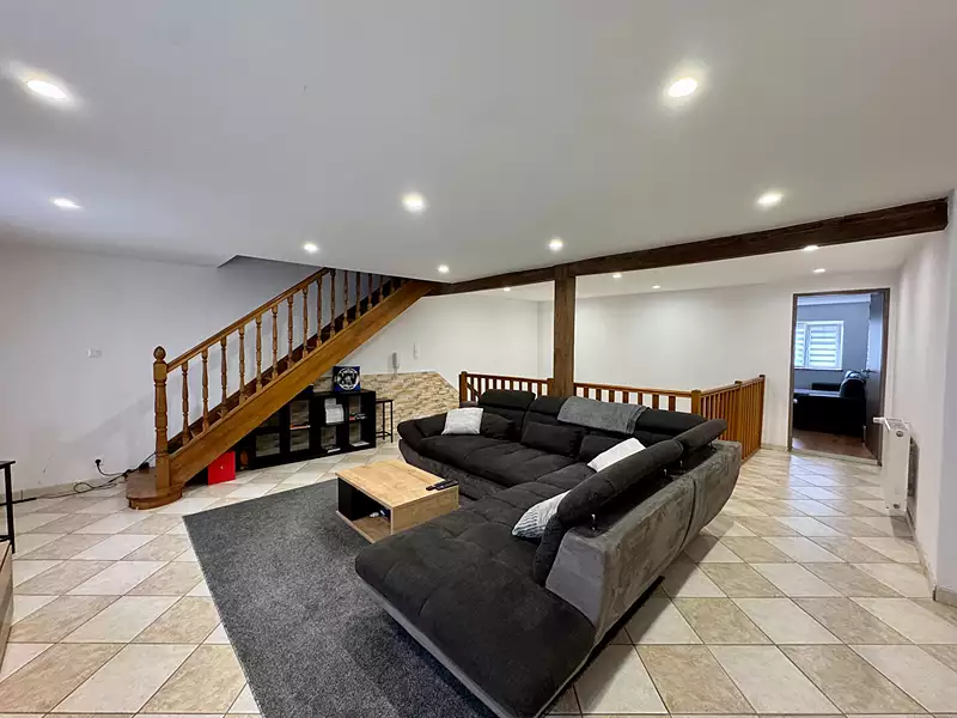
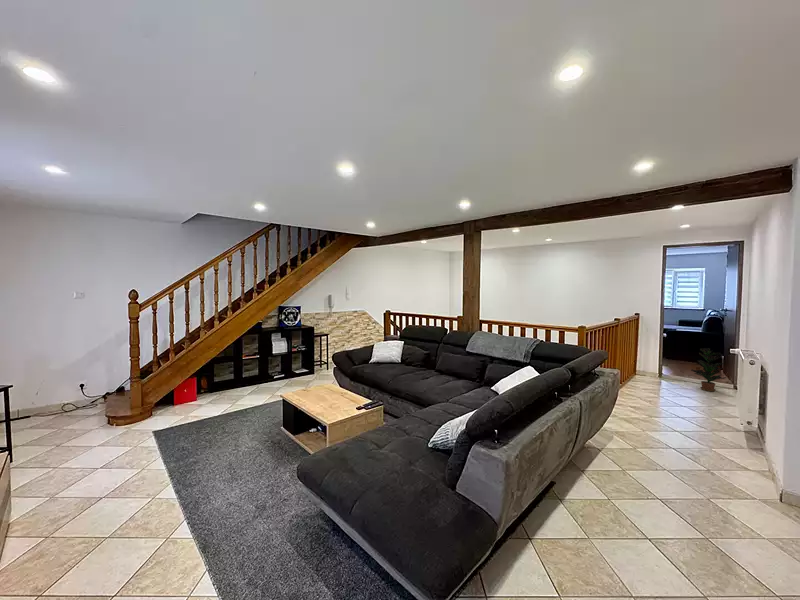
+ potted plant [690,347,727,392]
